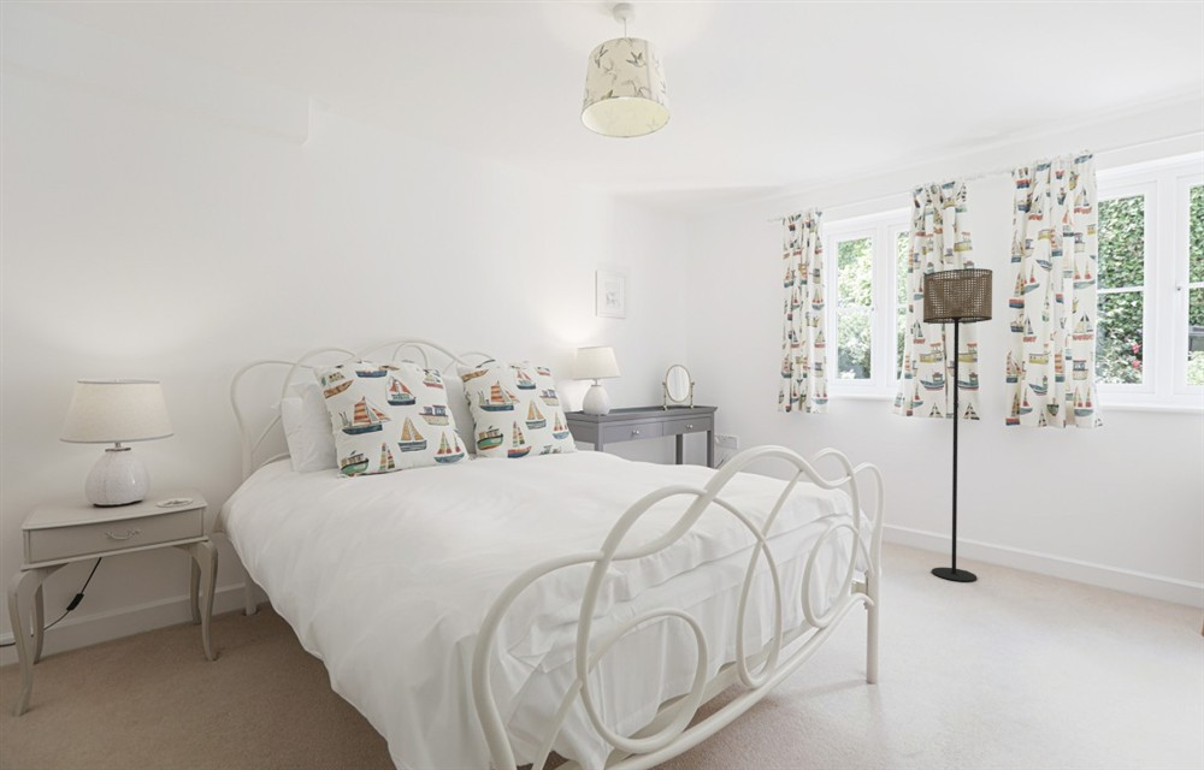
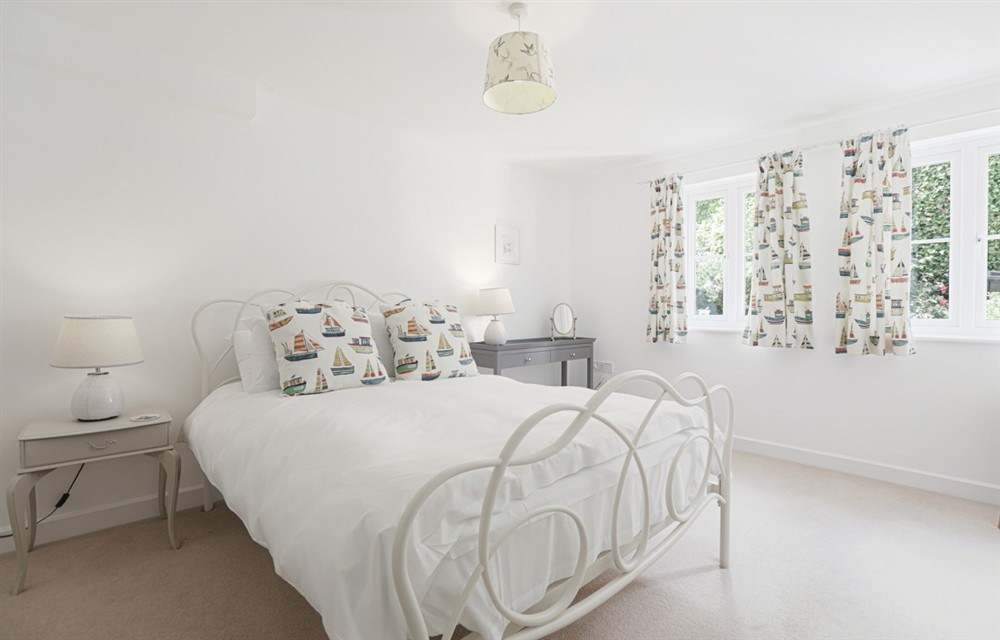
- floor lamp [922,267,993,582]
